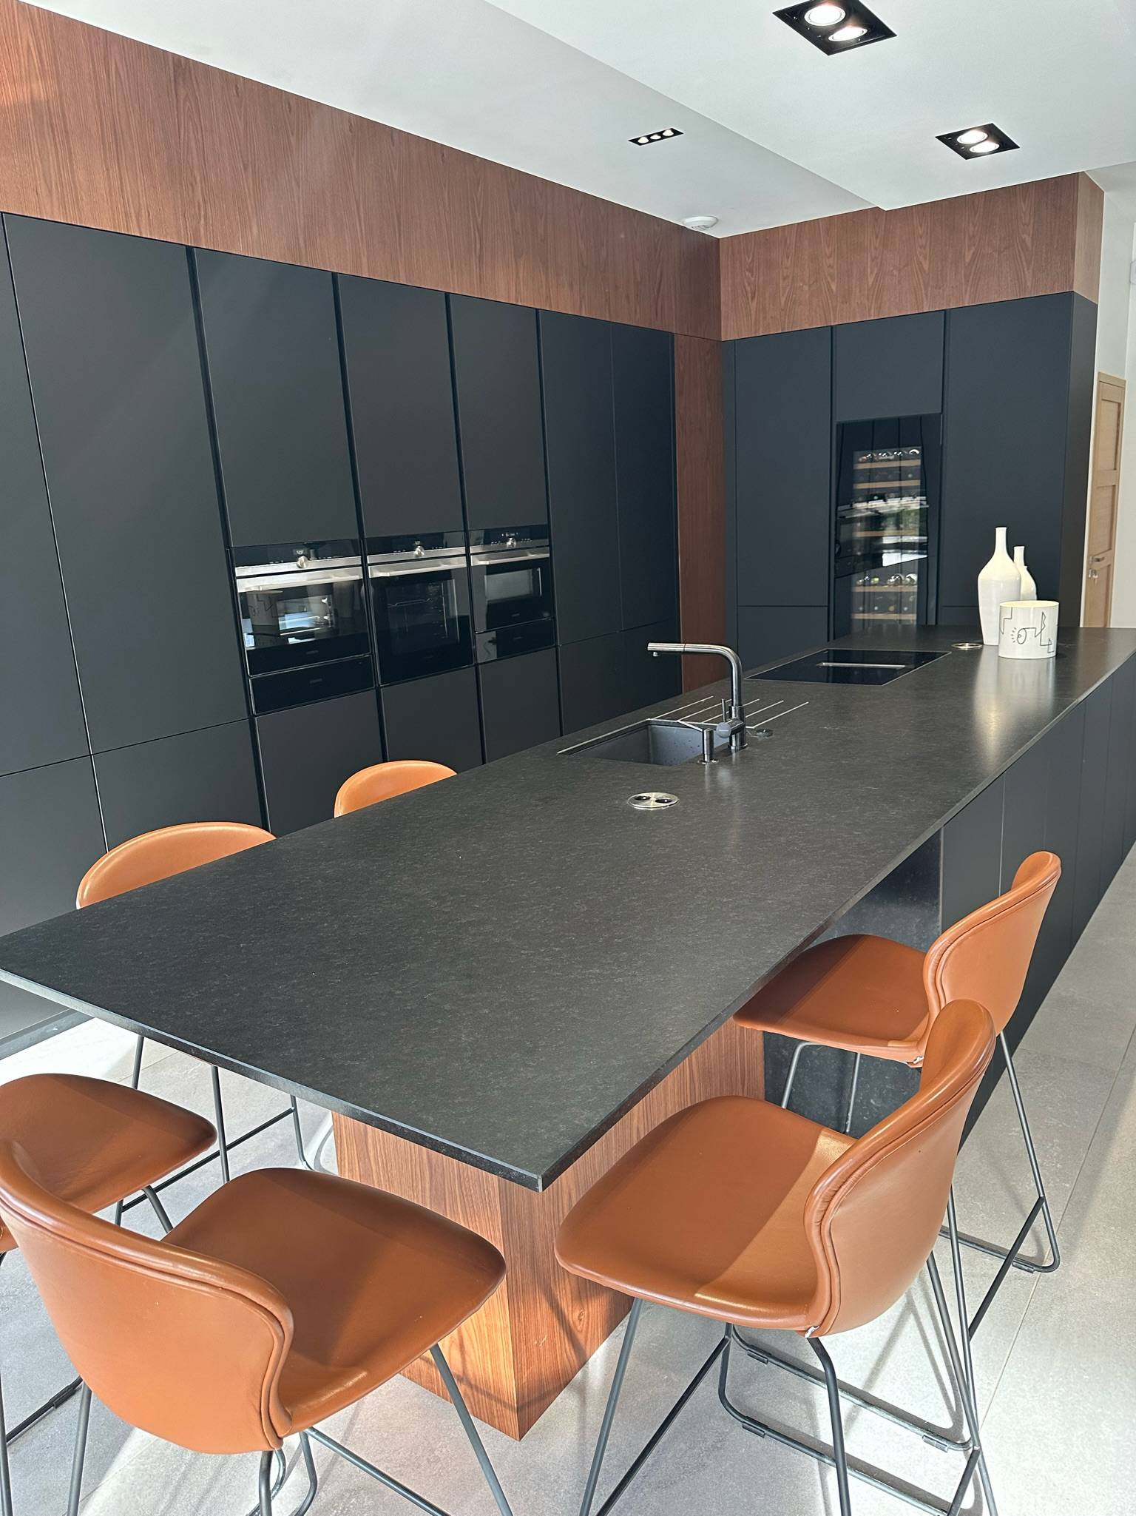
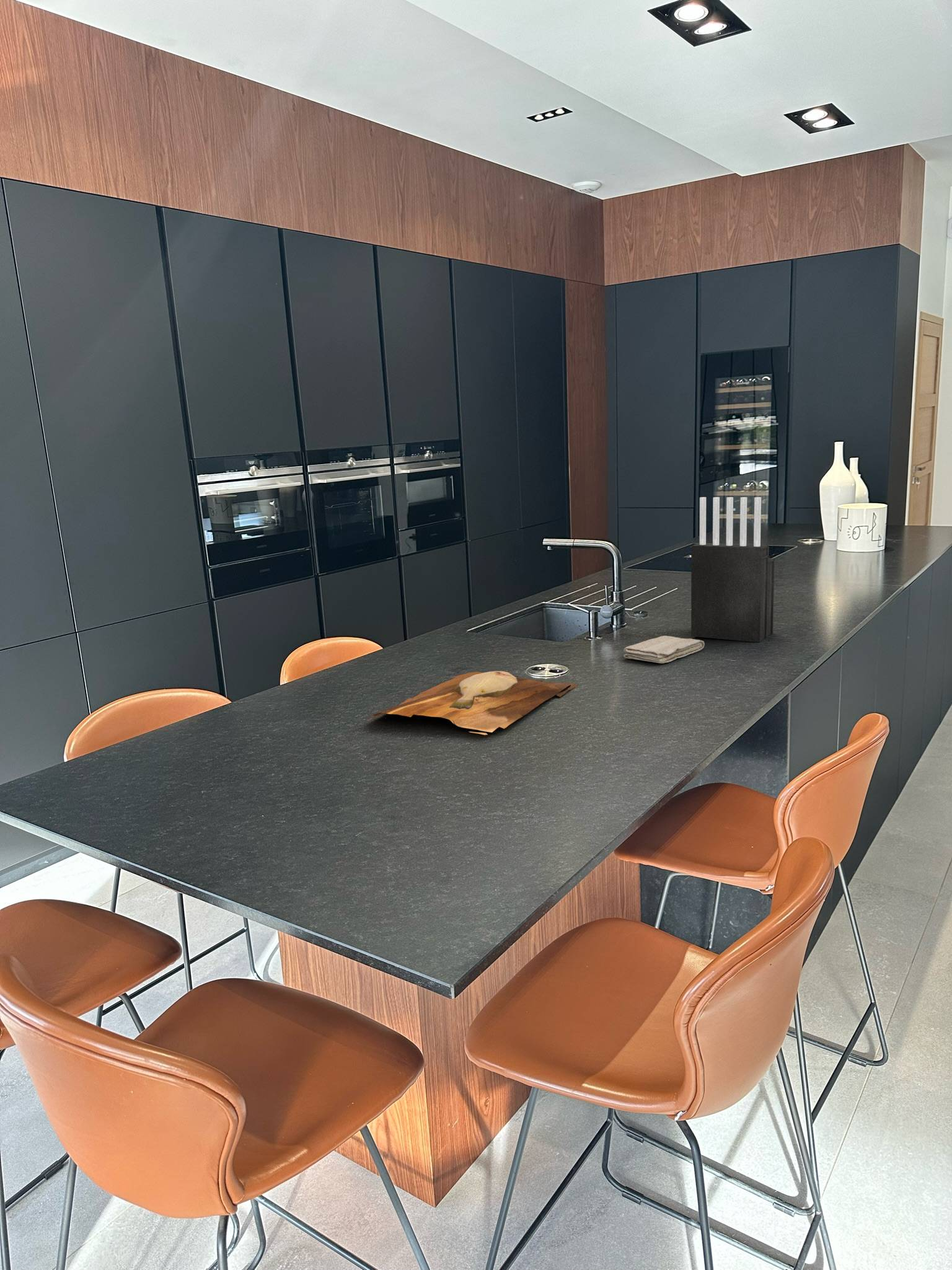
+ cutting board [368,671,578,736]
+ washcloth [623,635,705,664]
+ knife block [690,496,775,643]
